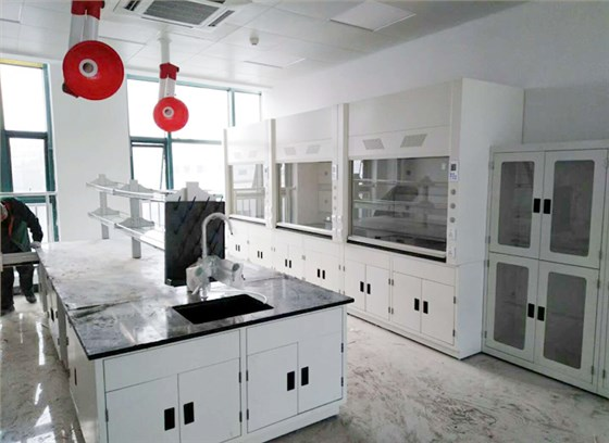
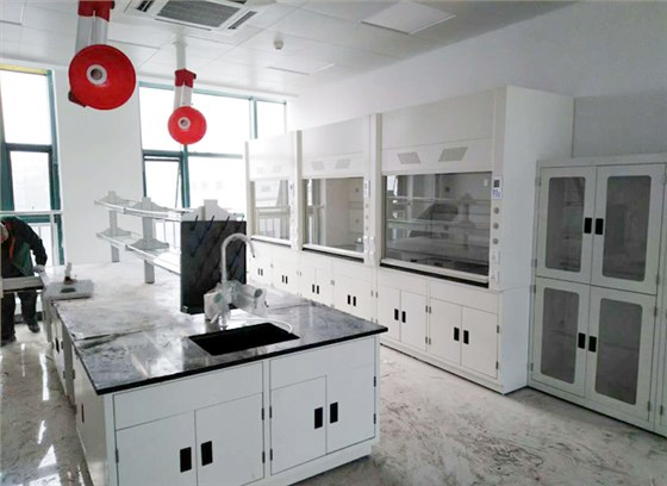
+ laboratory equipment [42,261,93,301]
